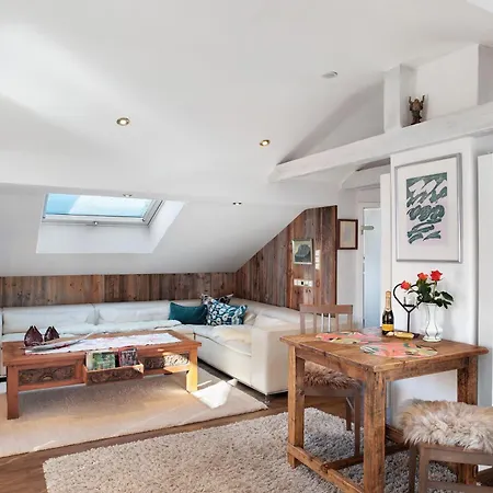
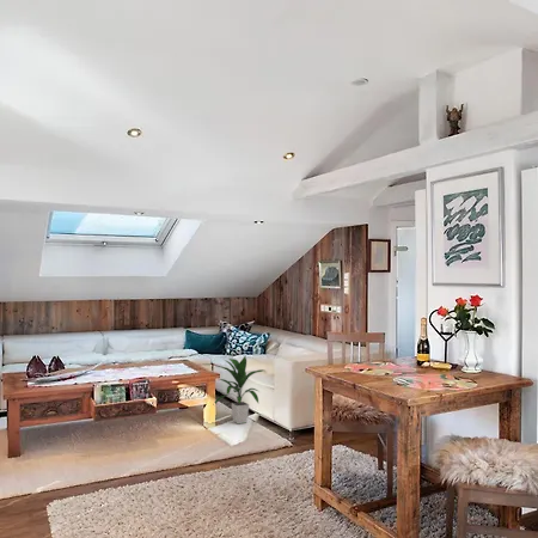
+ indoor plant [214,355,264,424]
